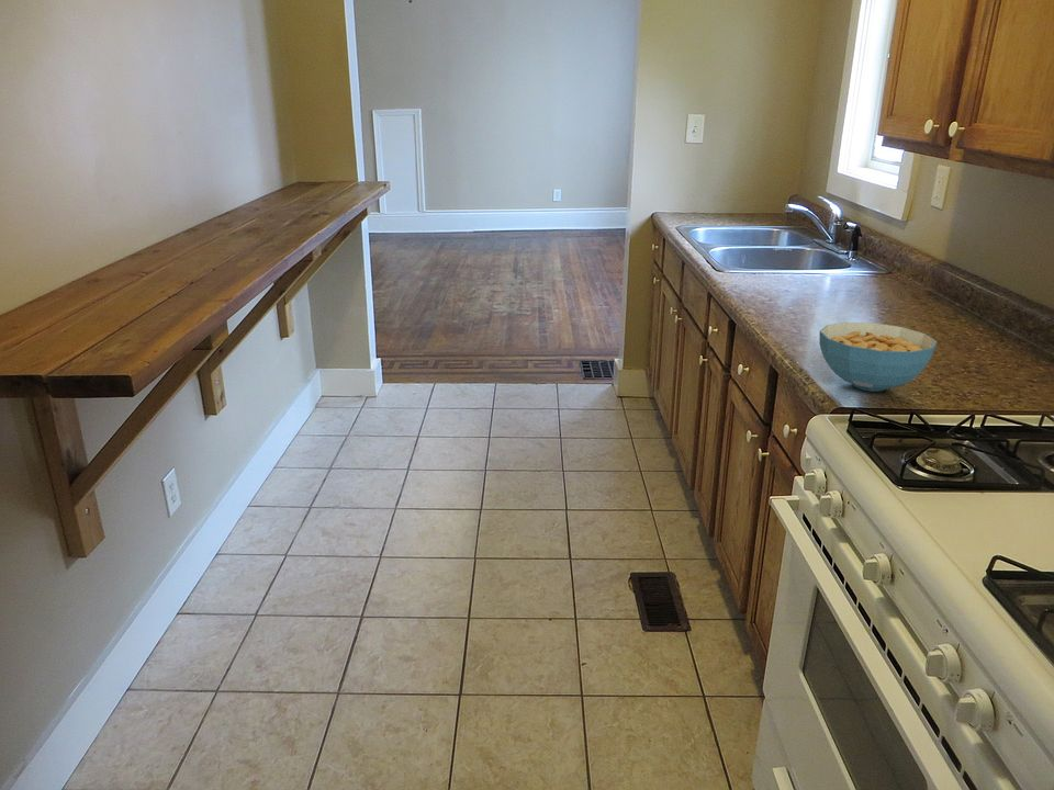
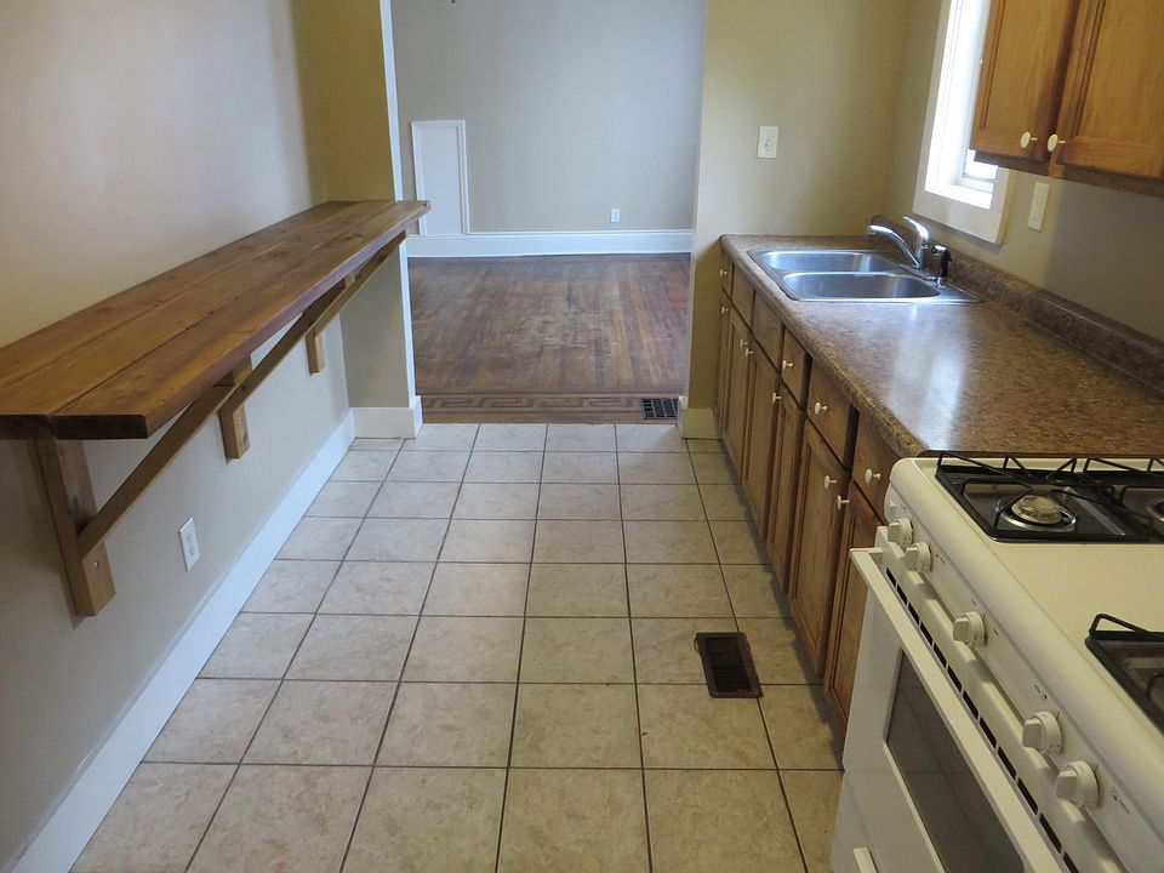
- cereal bowl [818,321,938,393]
